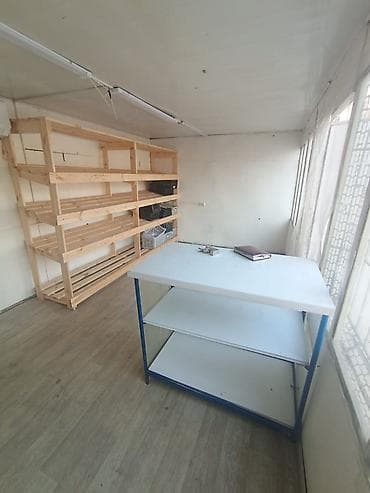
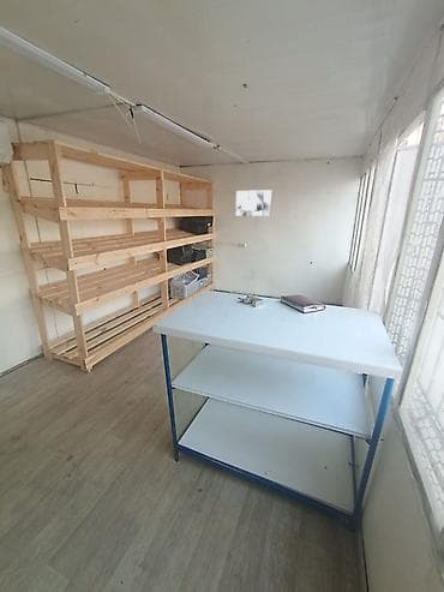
+ wall art [235,189,274,217]
